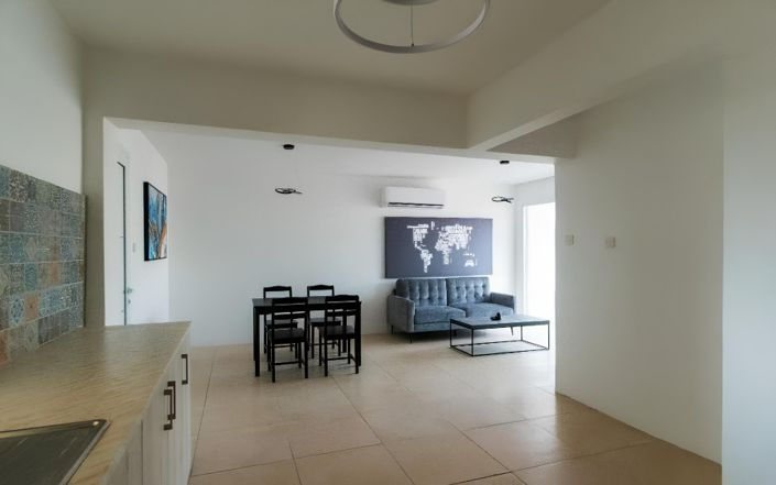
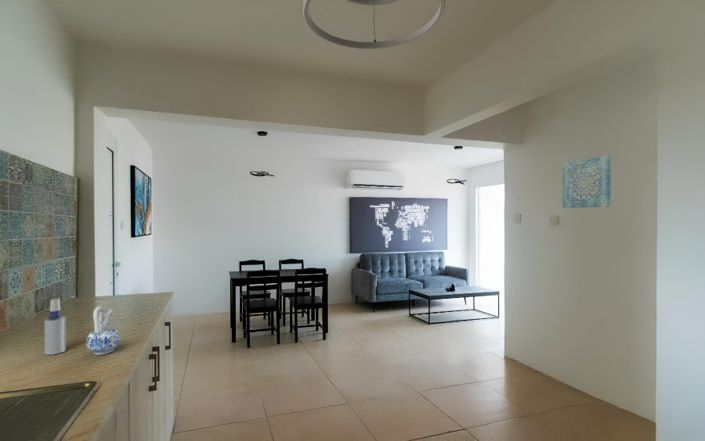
+ wall art [562,154,612,209]
+ ceramic pitcher [85,306,121,356]
+ spray bottle [44,297,67,356]
